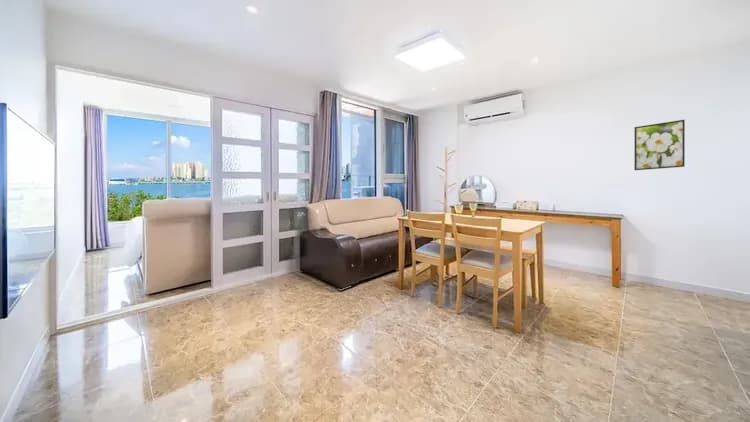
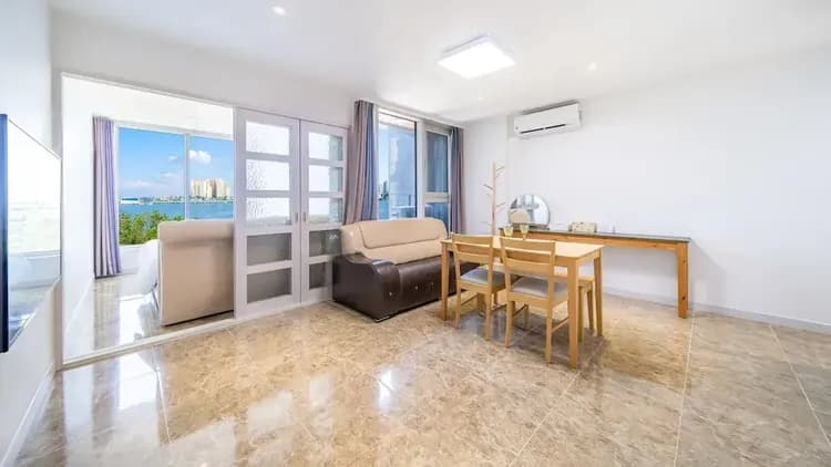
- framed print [633,119,686,171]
